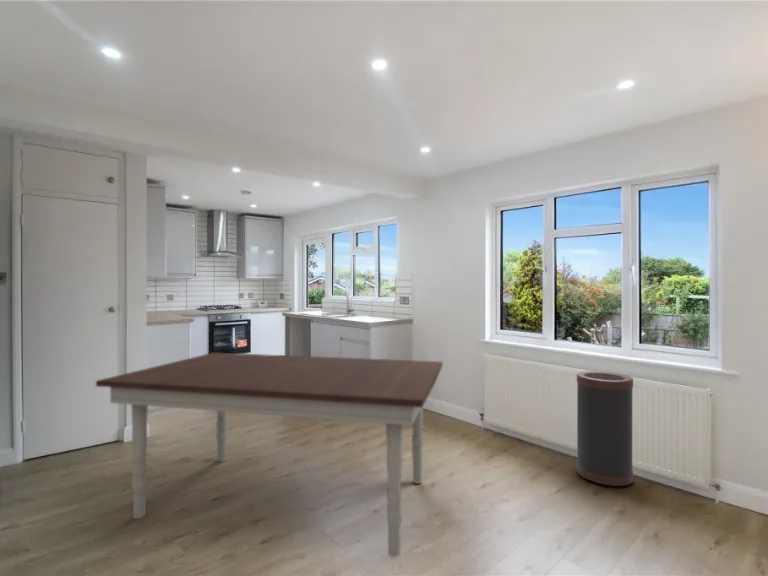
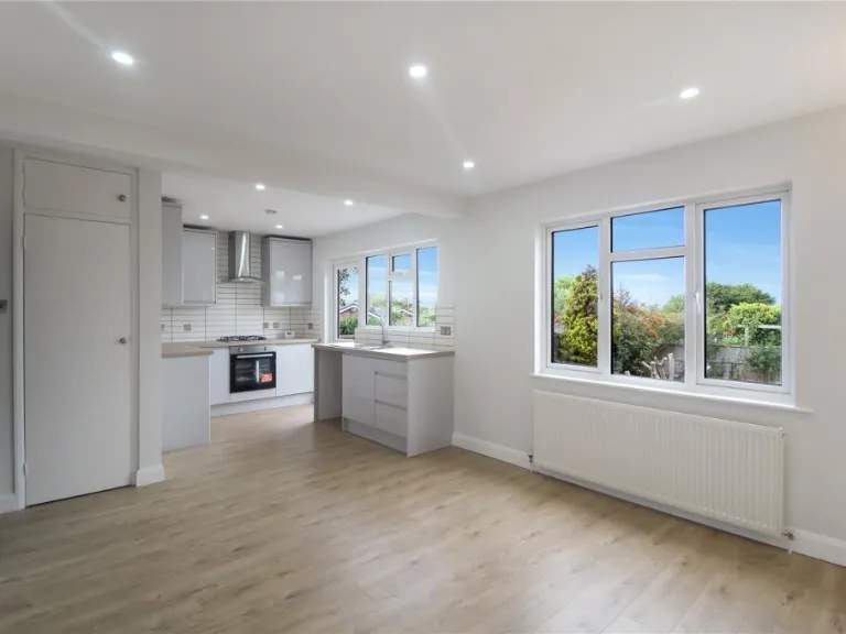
- dining table [95,352,444,558]
- trash can [576,370,634,487]
